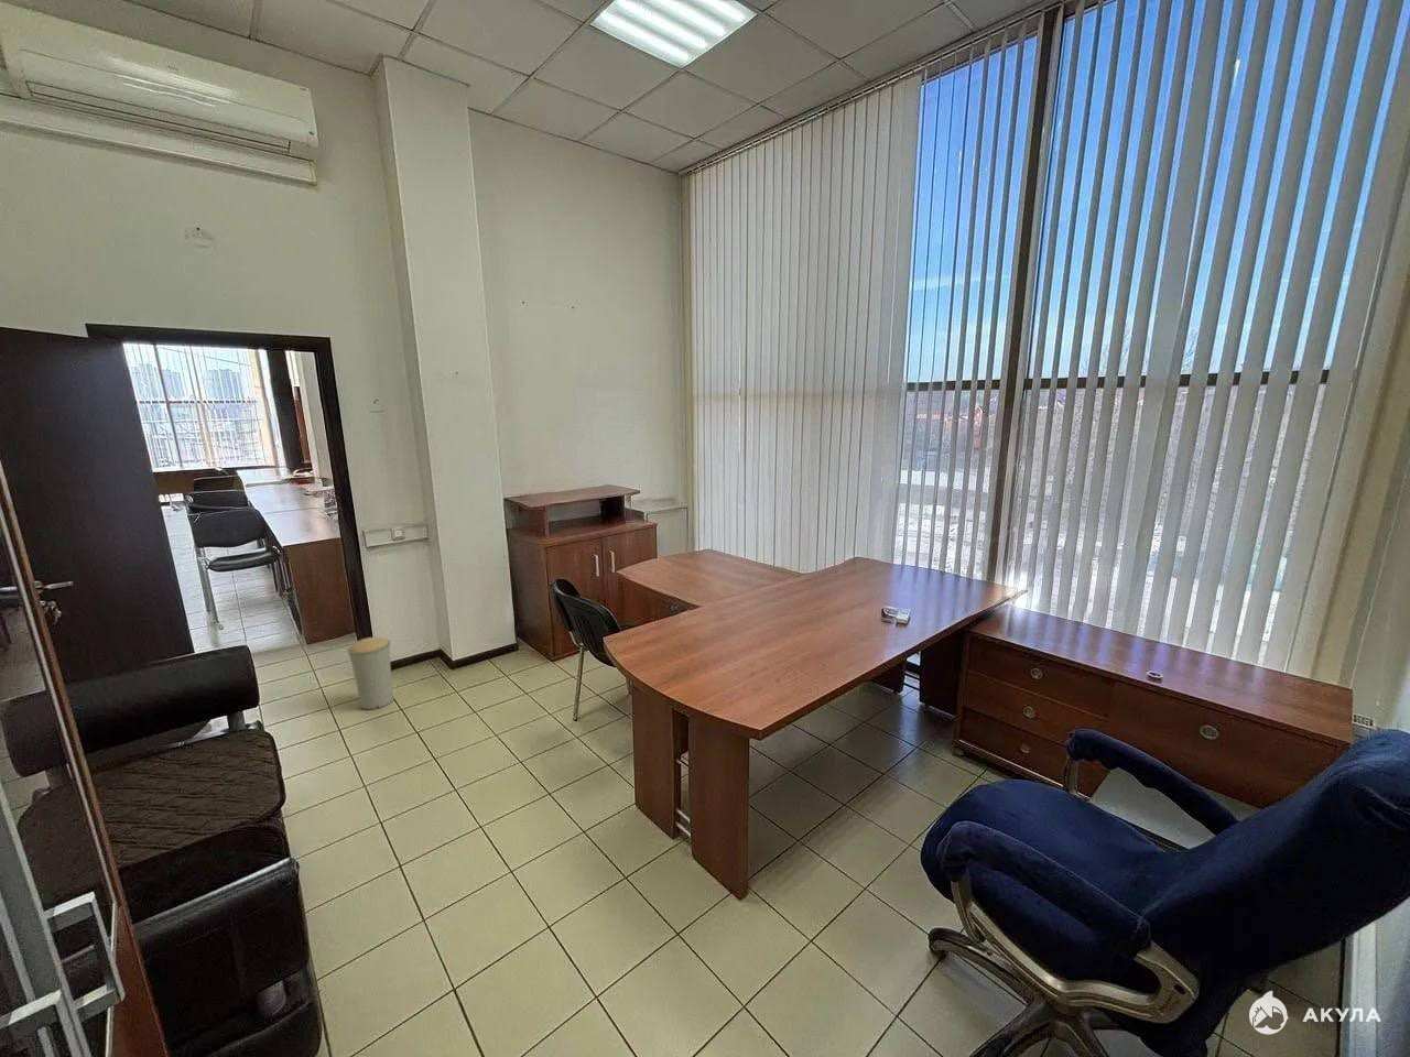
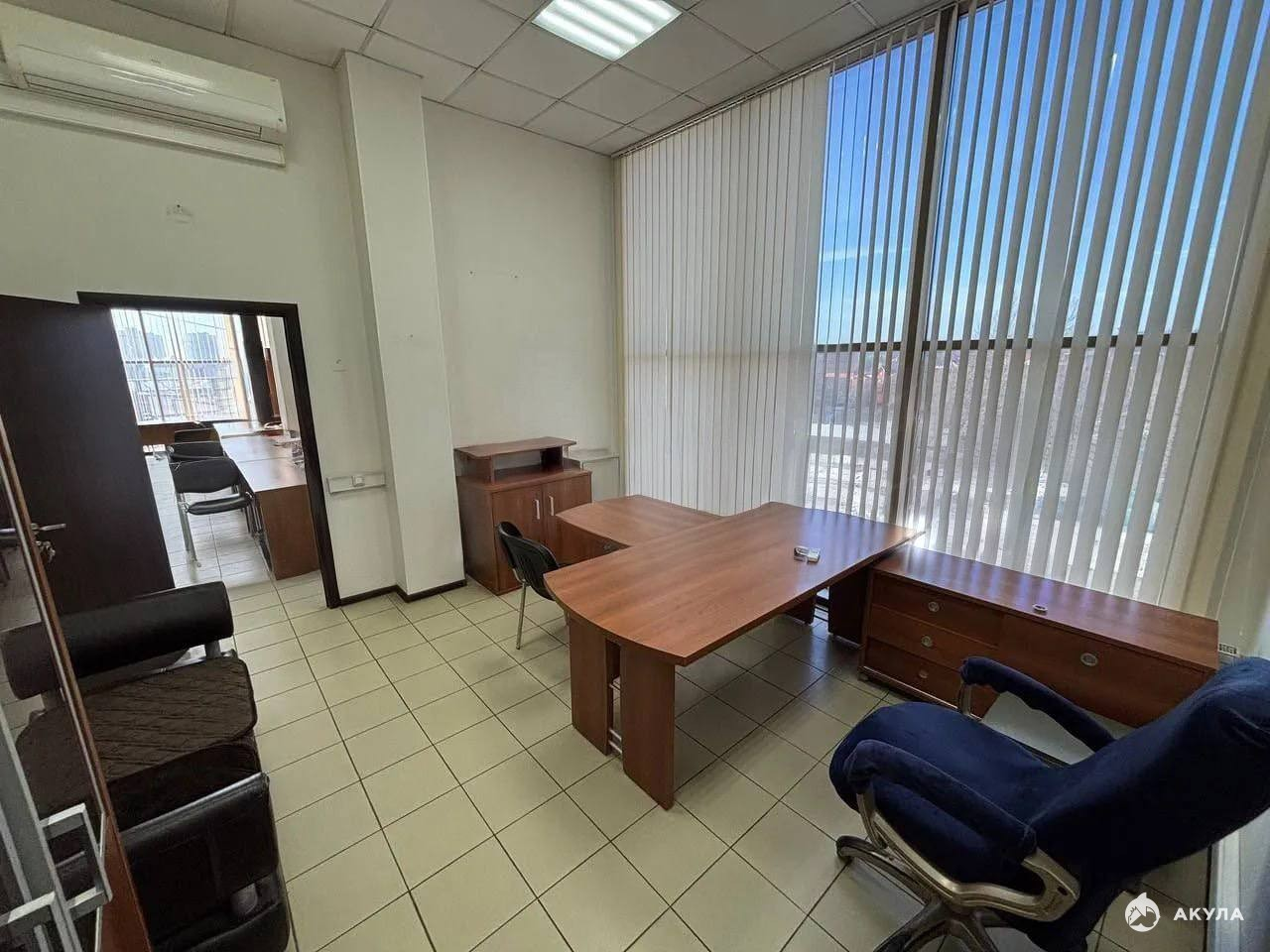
- trash can [346,636,394,711]
